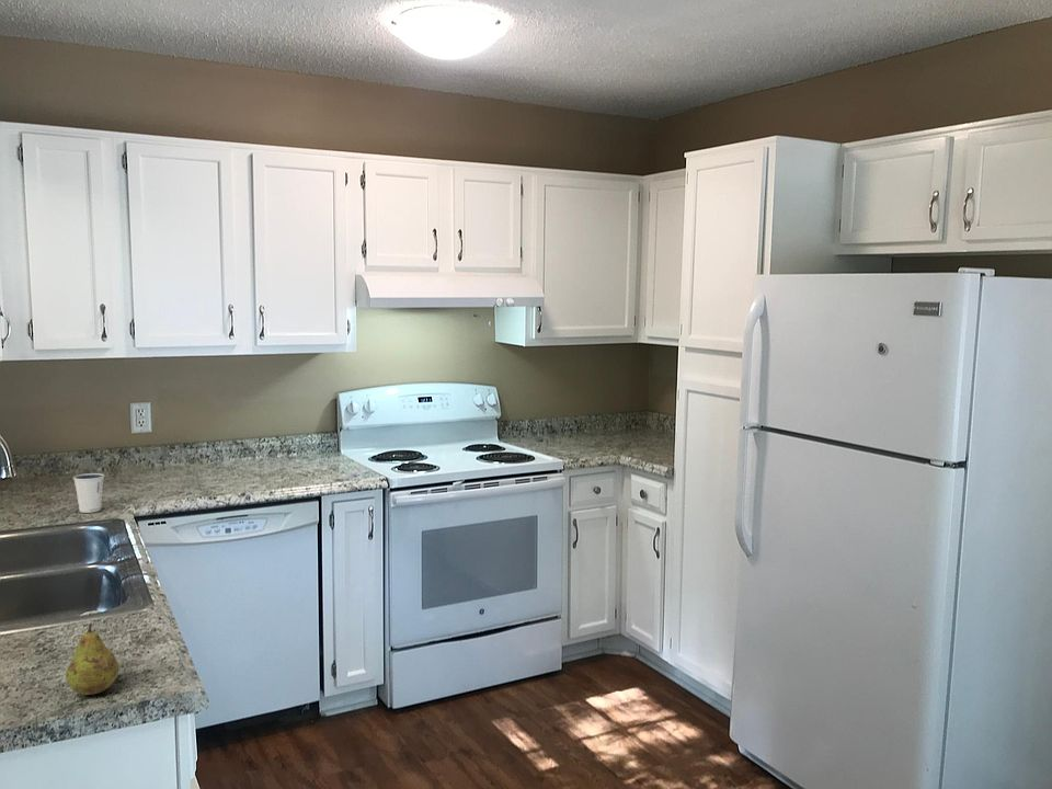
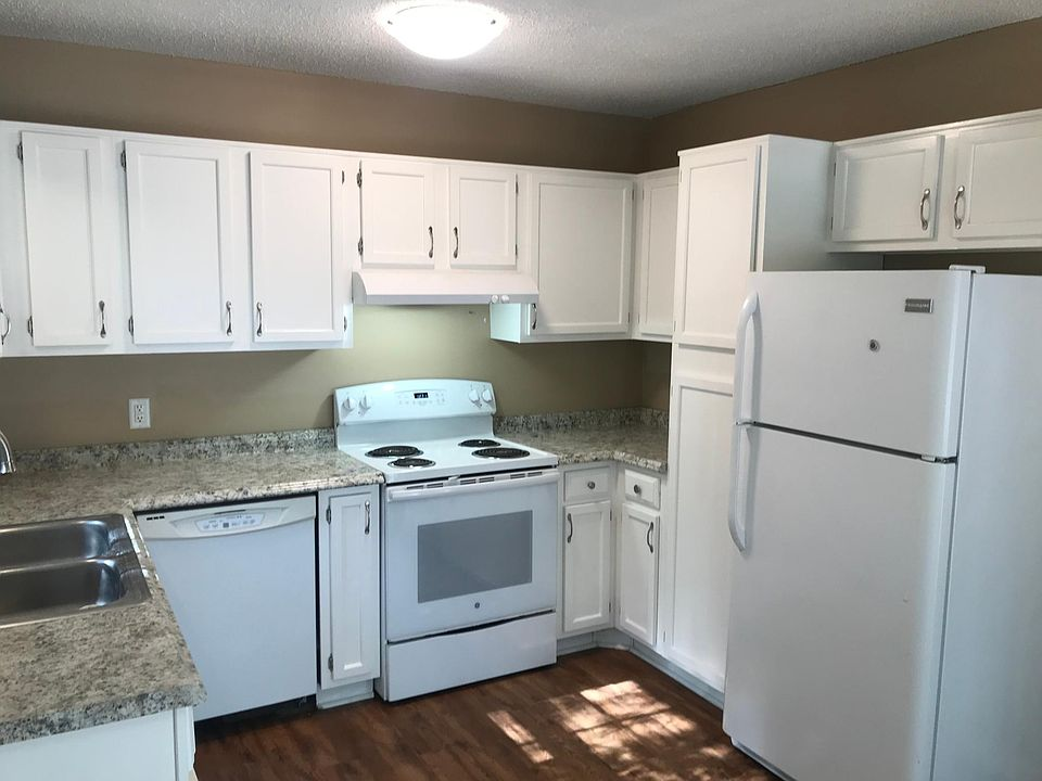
- dixie cup [72,472,105,514]
- fruit [65,622,121,696]
